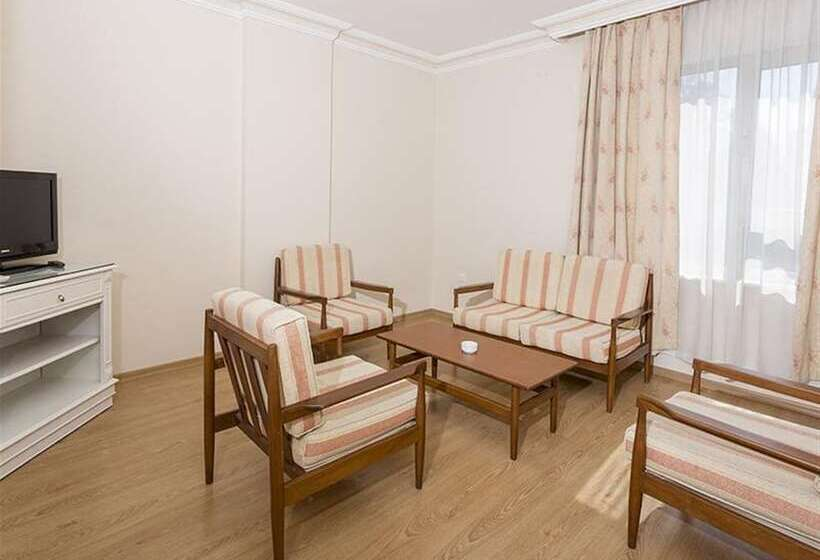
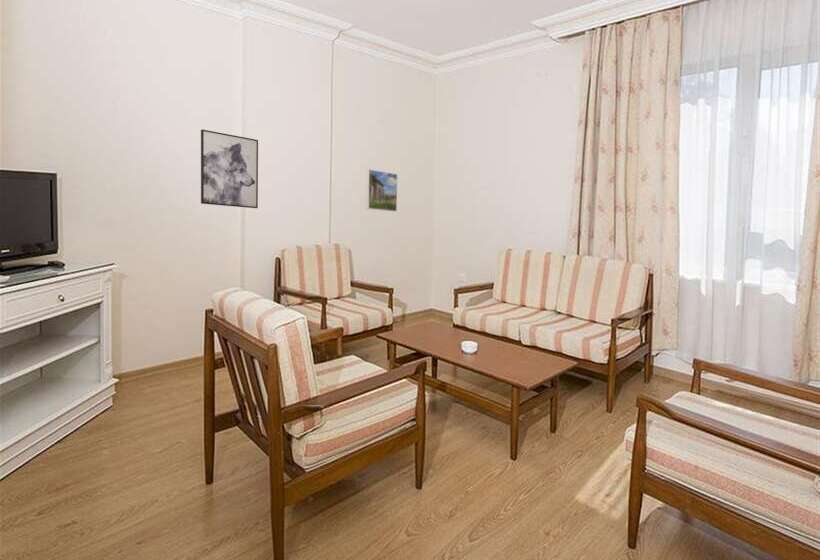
+ wall art [200,129,259,209]
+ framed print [365,168,398,213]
